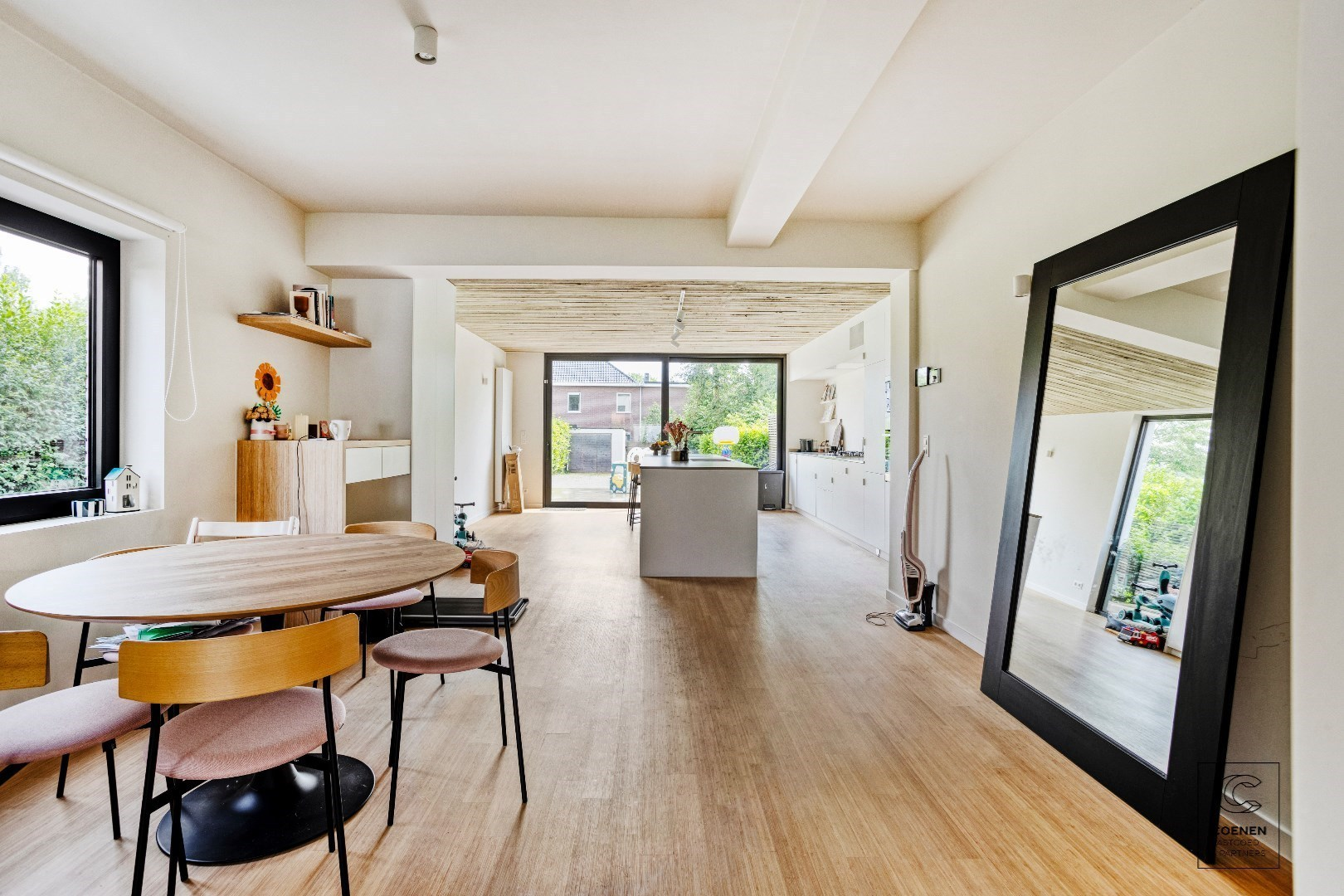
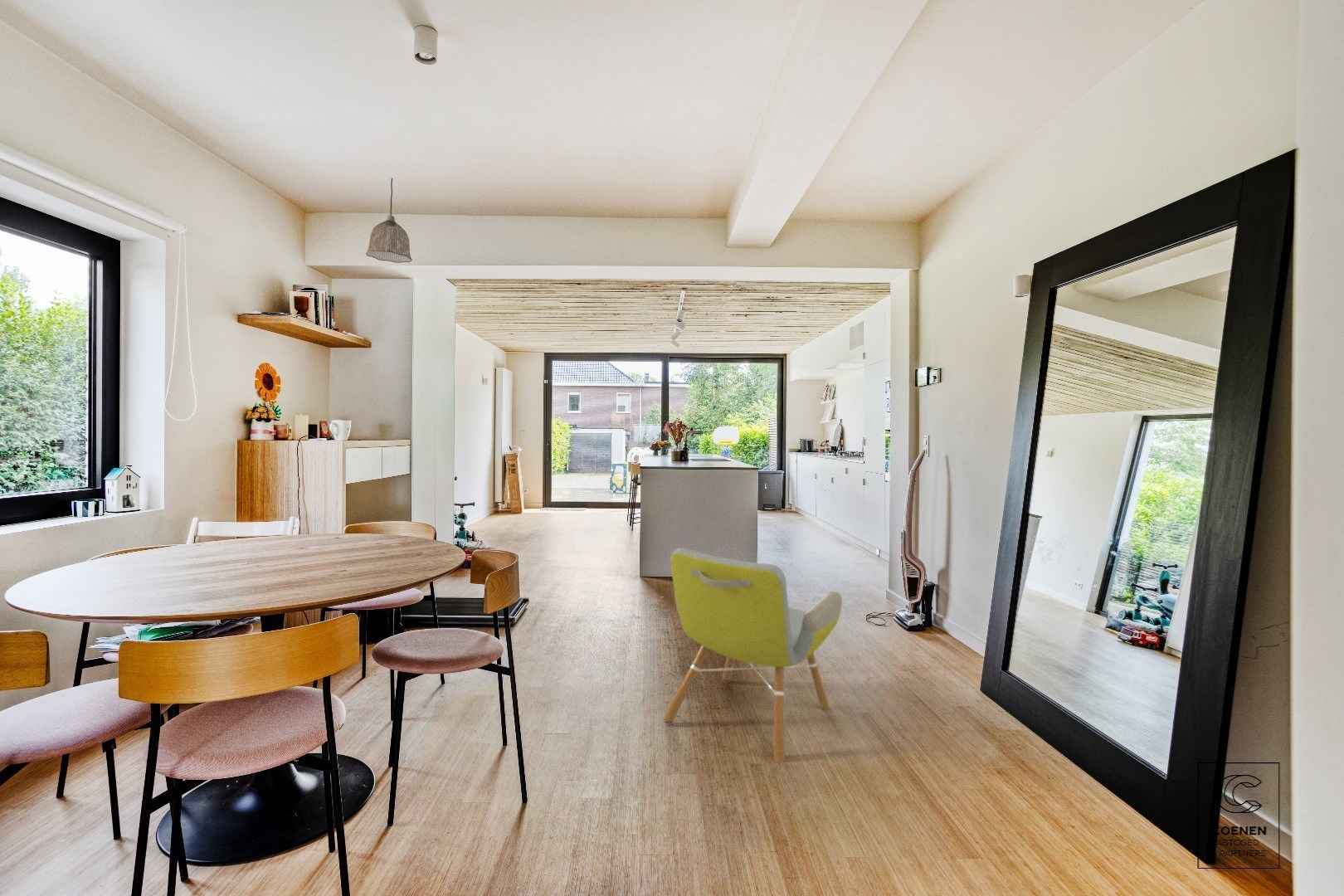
+ armchair [663,547,843,763]
+ pendant lamp [365,178,413,264]
